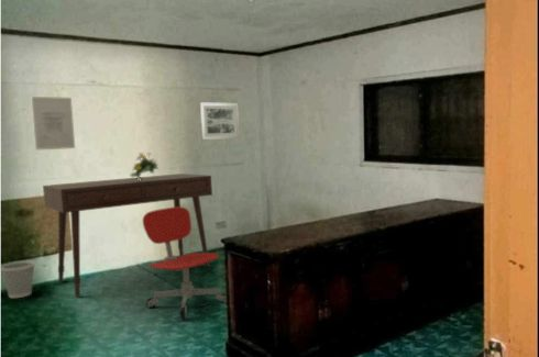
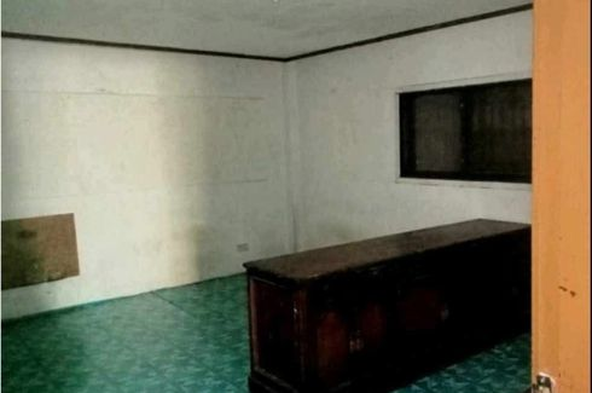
- flowering plant [129,152,160,181]
- wall art [31,96,76,152]
- wastebasket [0,259,36,299]
- office chair [142,207,228,320]
- desk [42,172,213,298]
- wall art [198,102,241,141]
